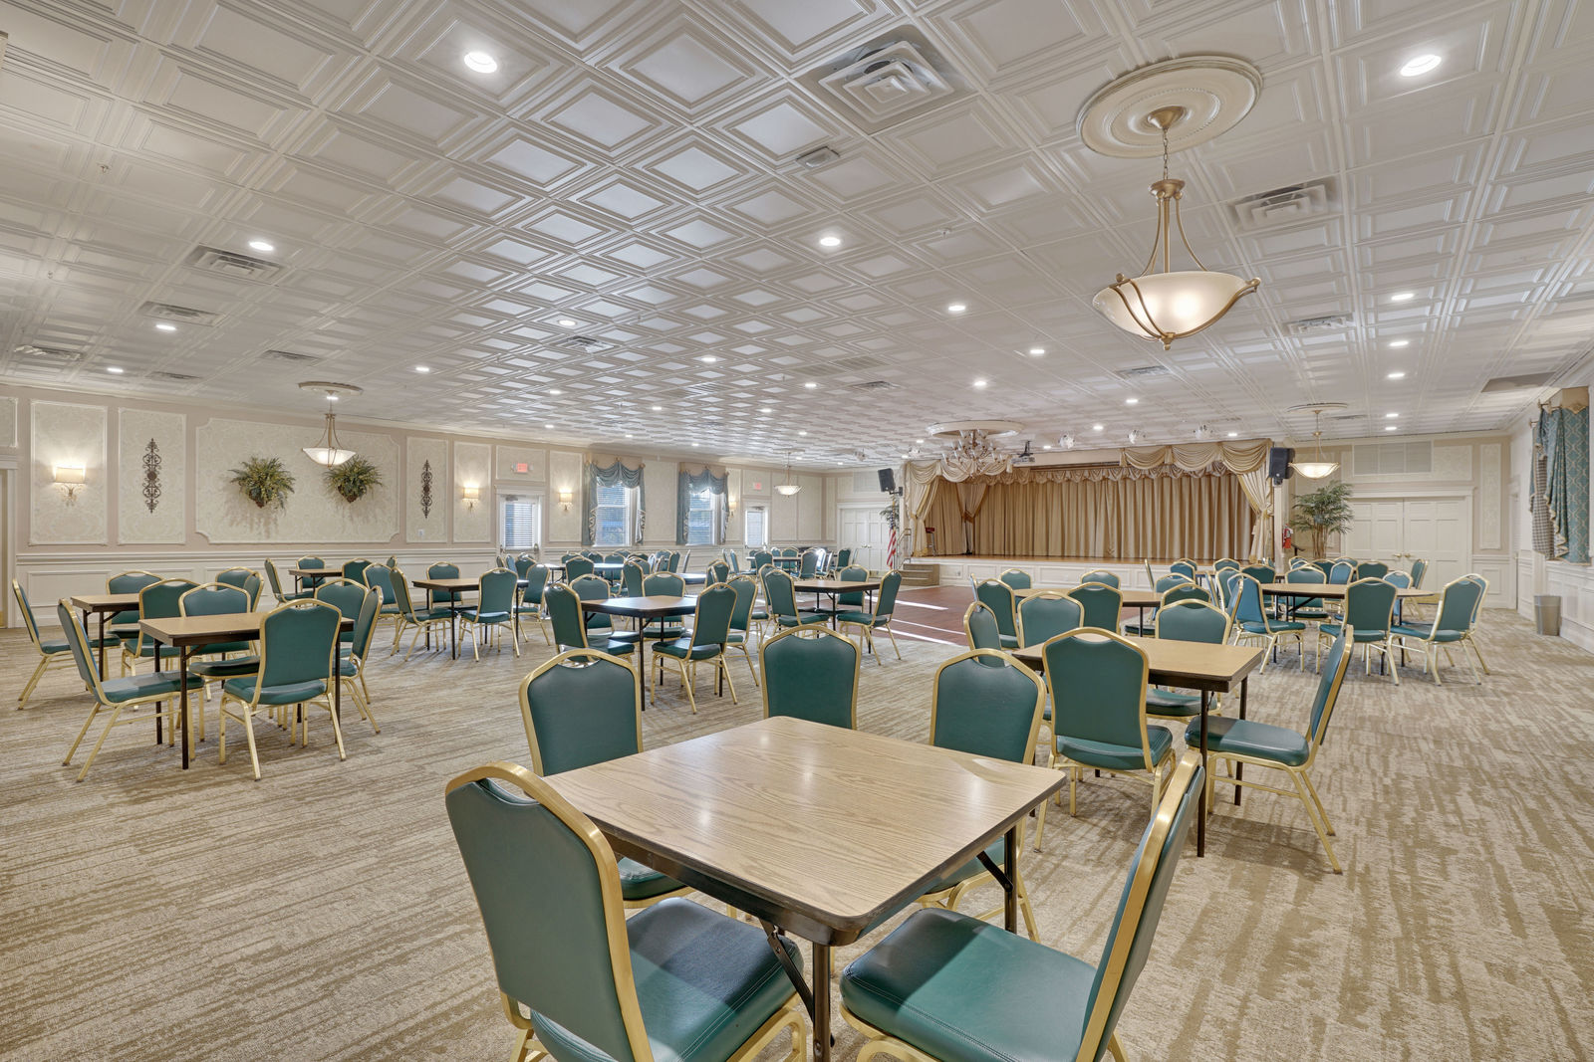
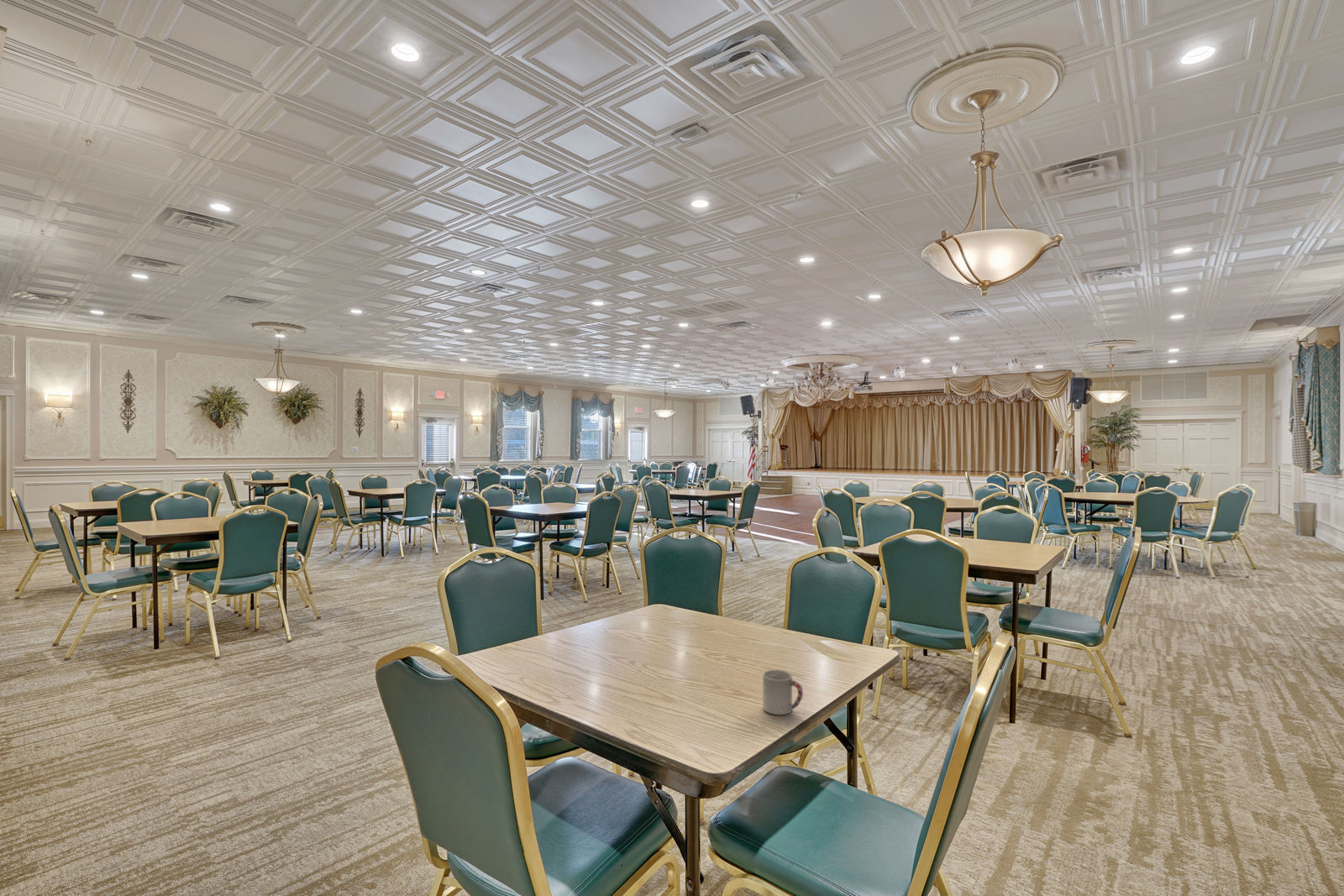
+ cup [762,669,804,715]
